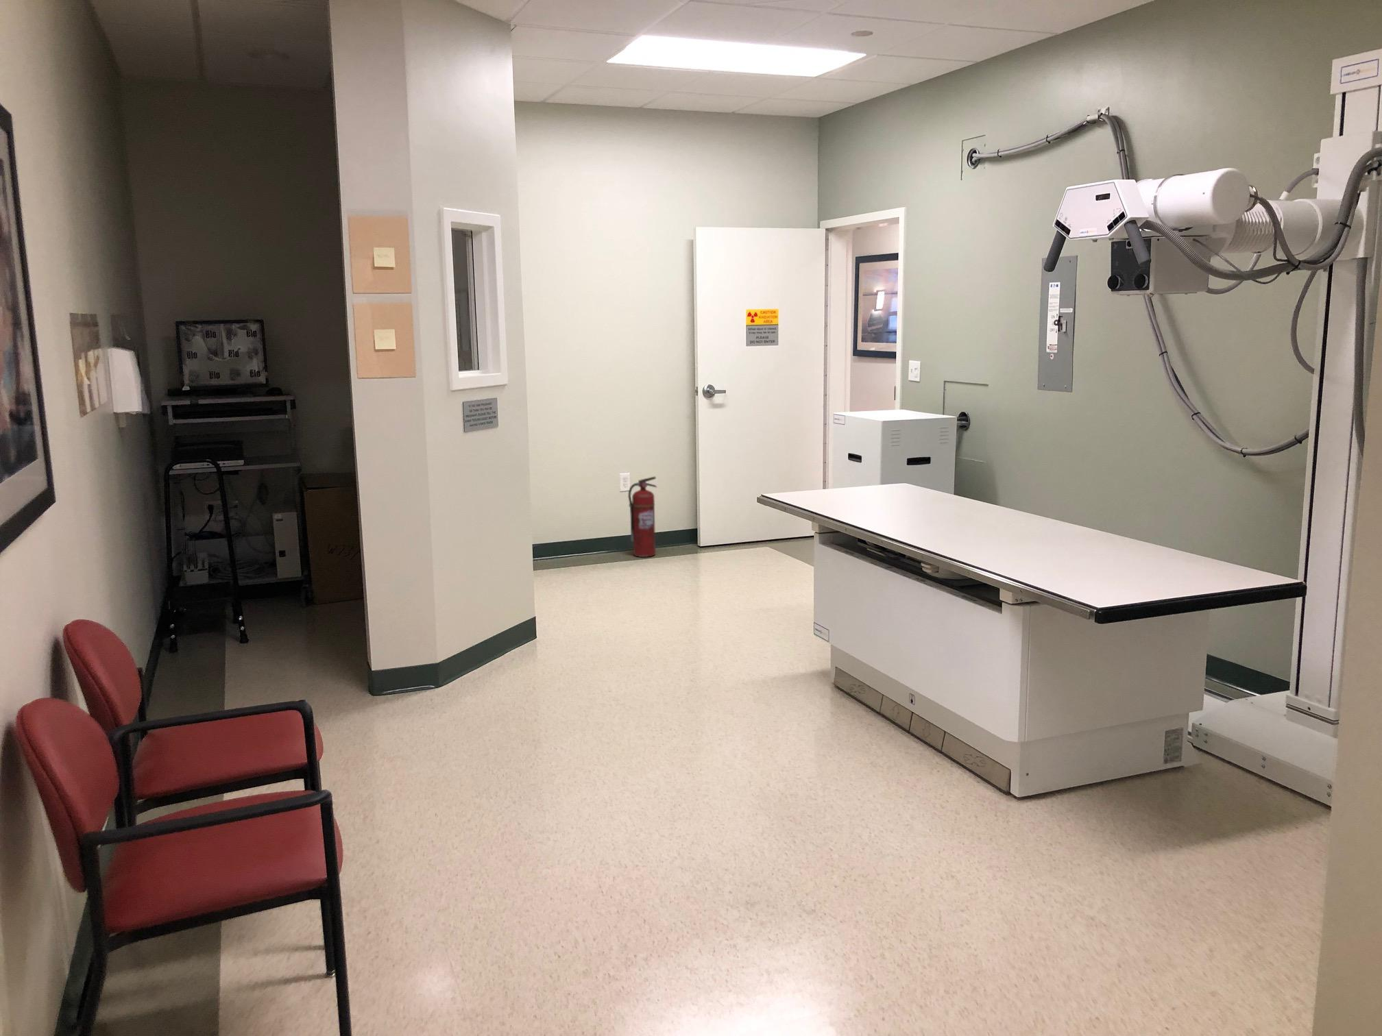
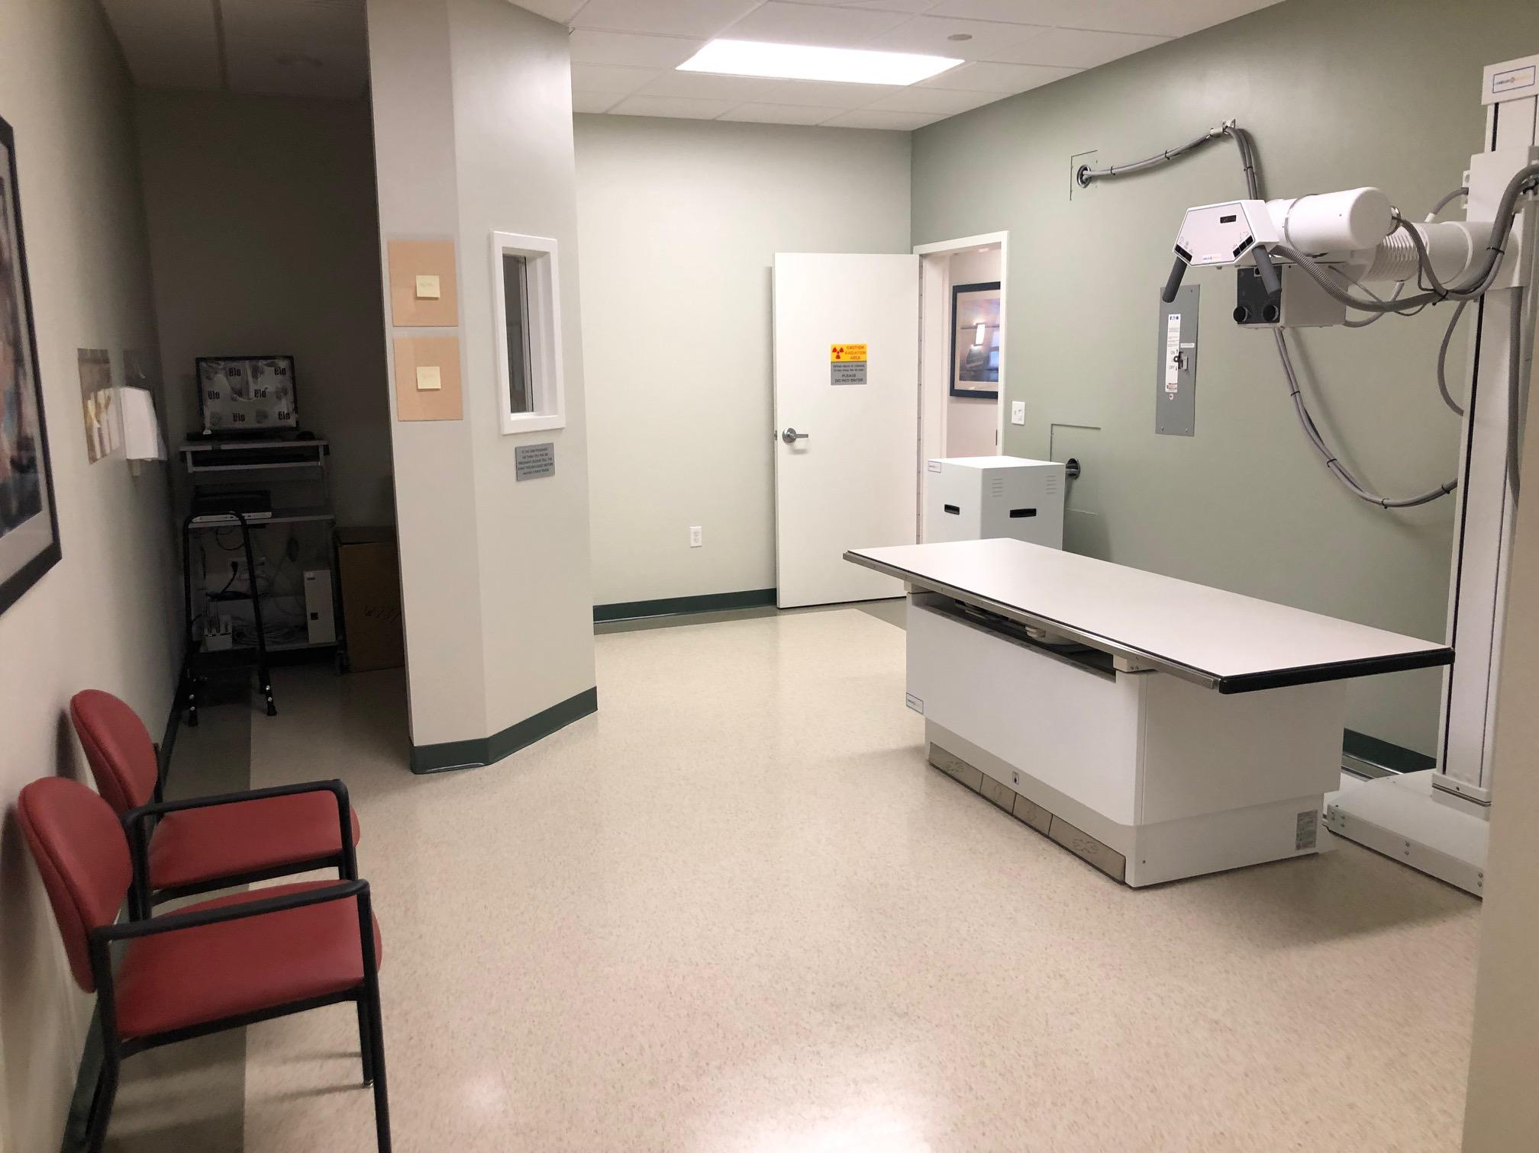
- fire extinguisher [627,477,658,558]
